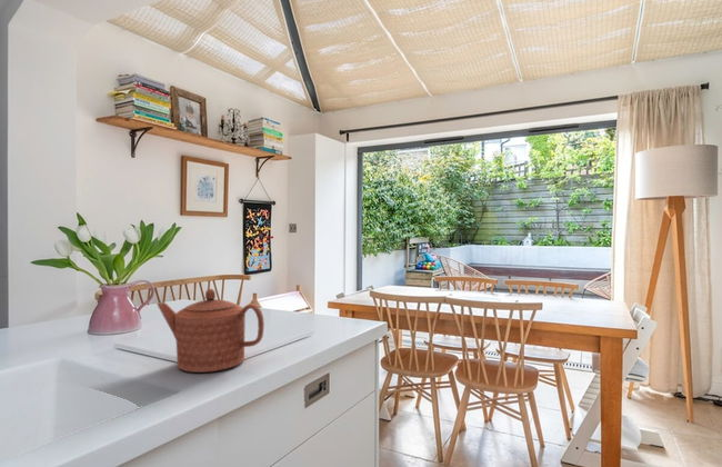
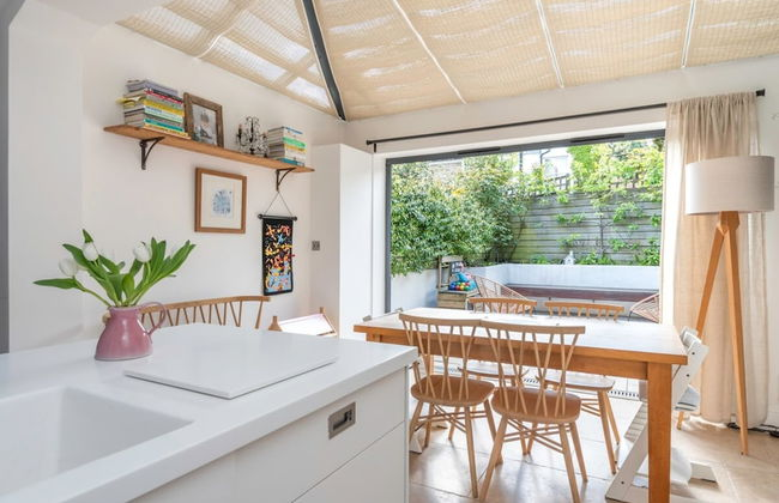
- teapot [156,288,265,374]
